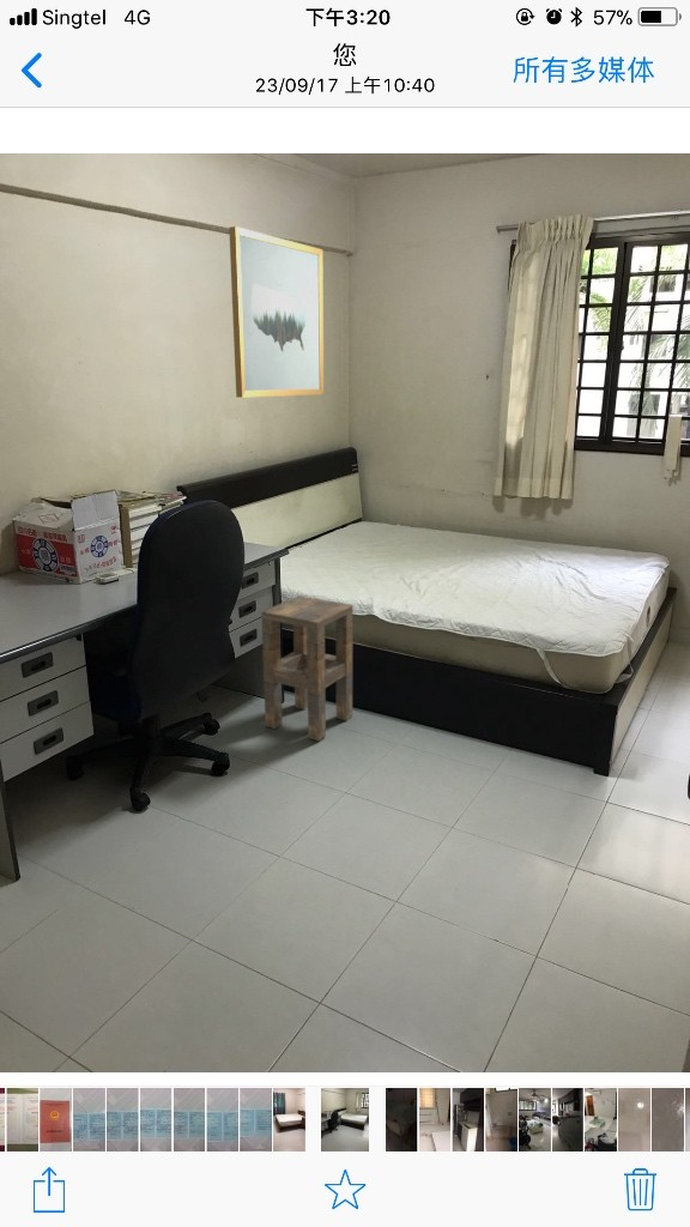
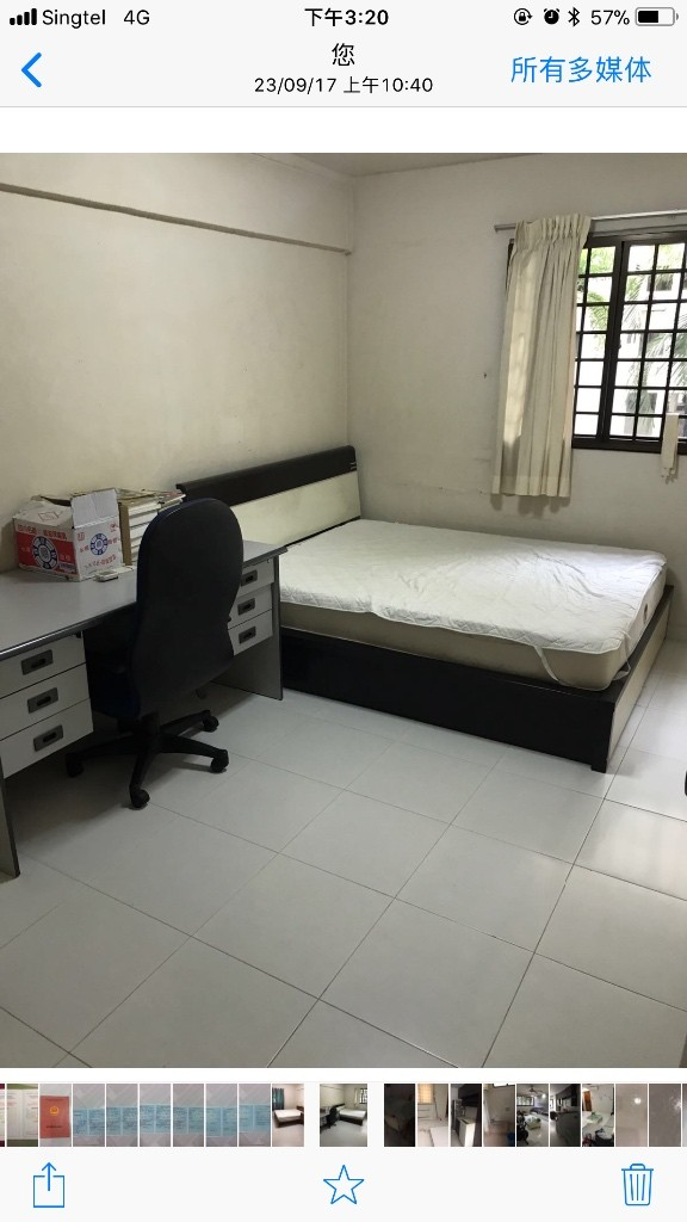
- wall art [228,225,325,399]
- side table [260,594,353,742]
